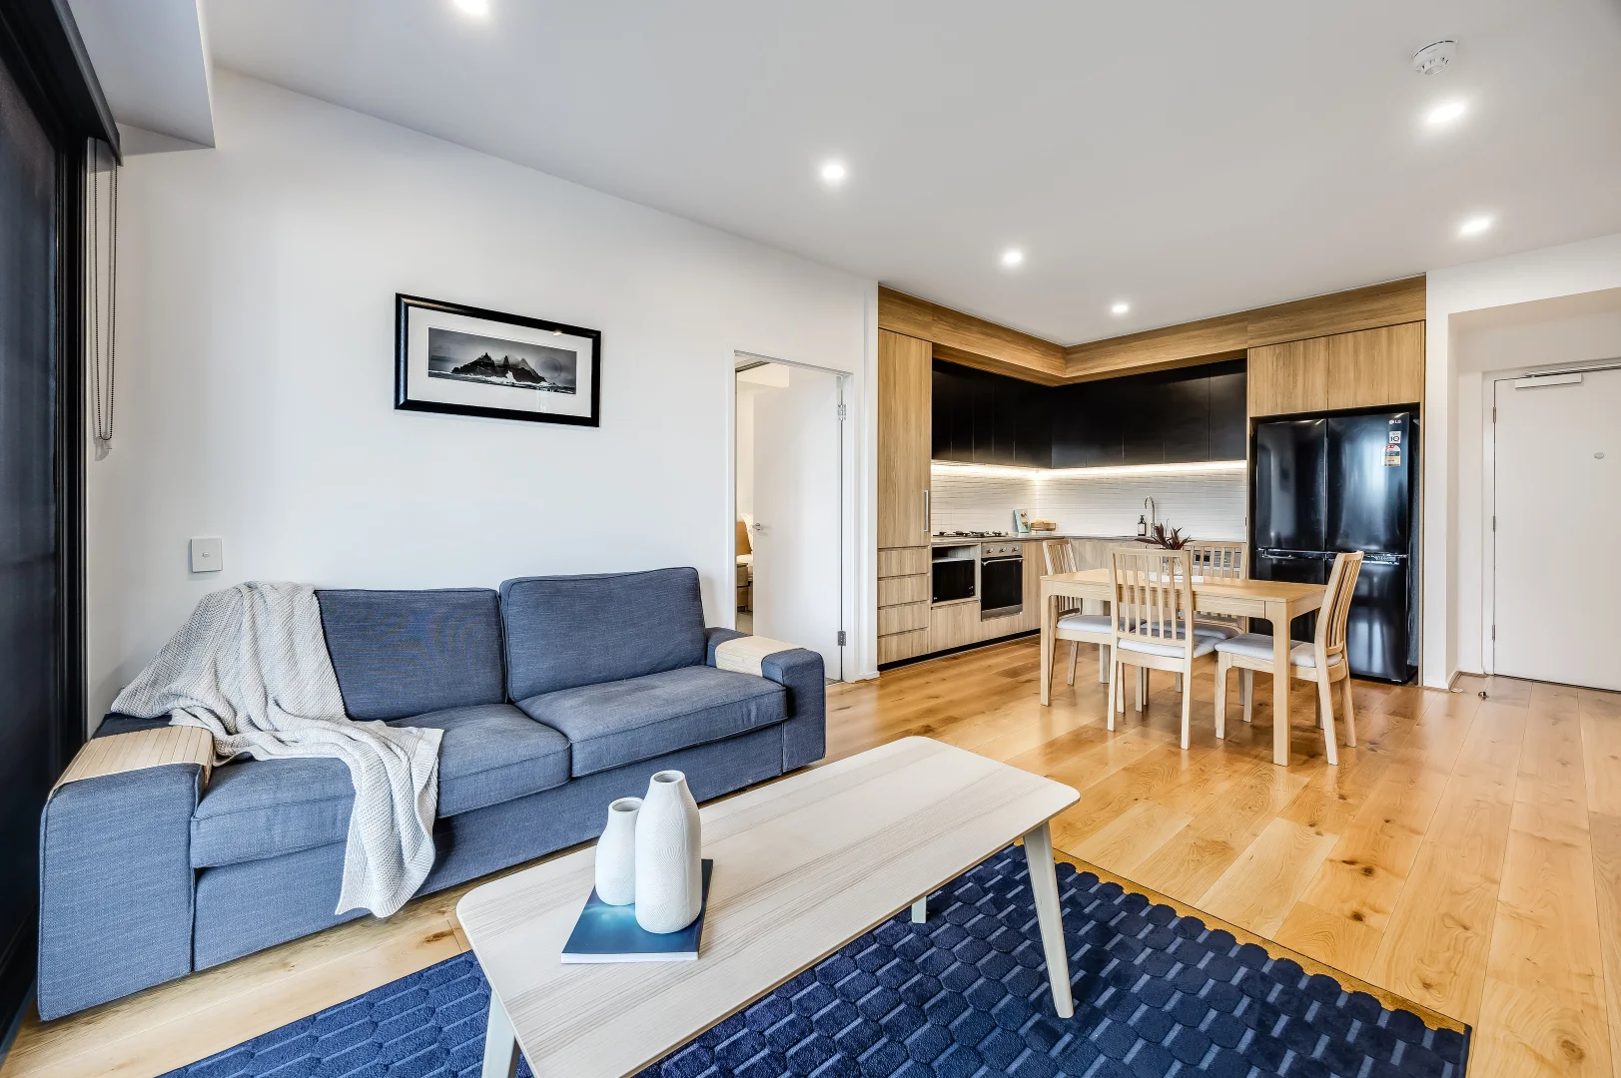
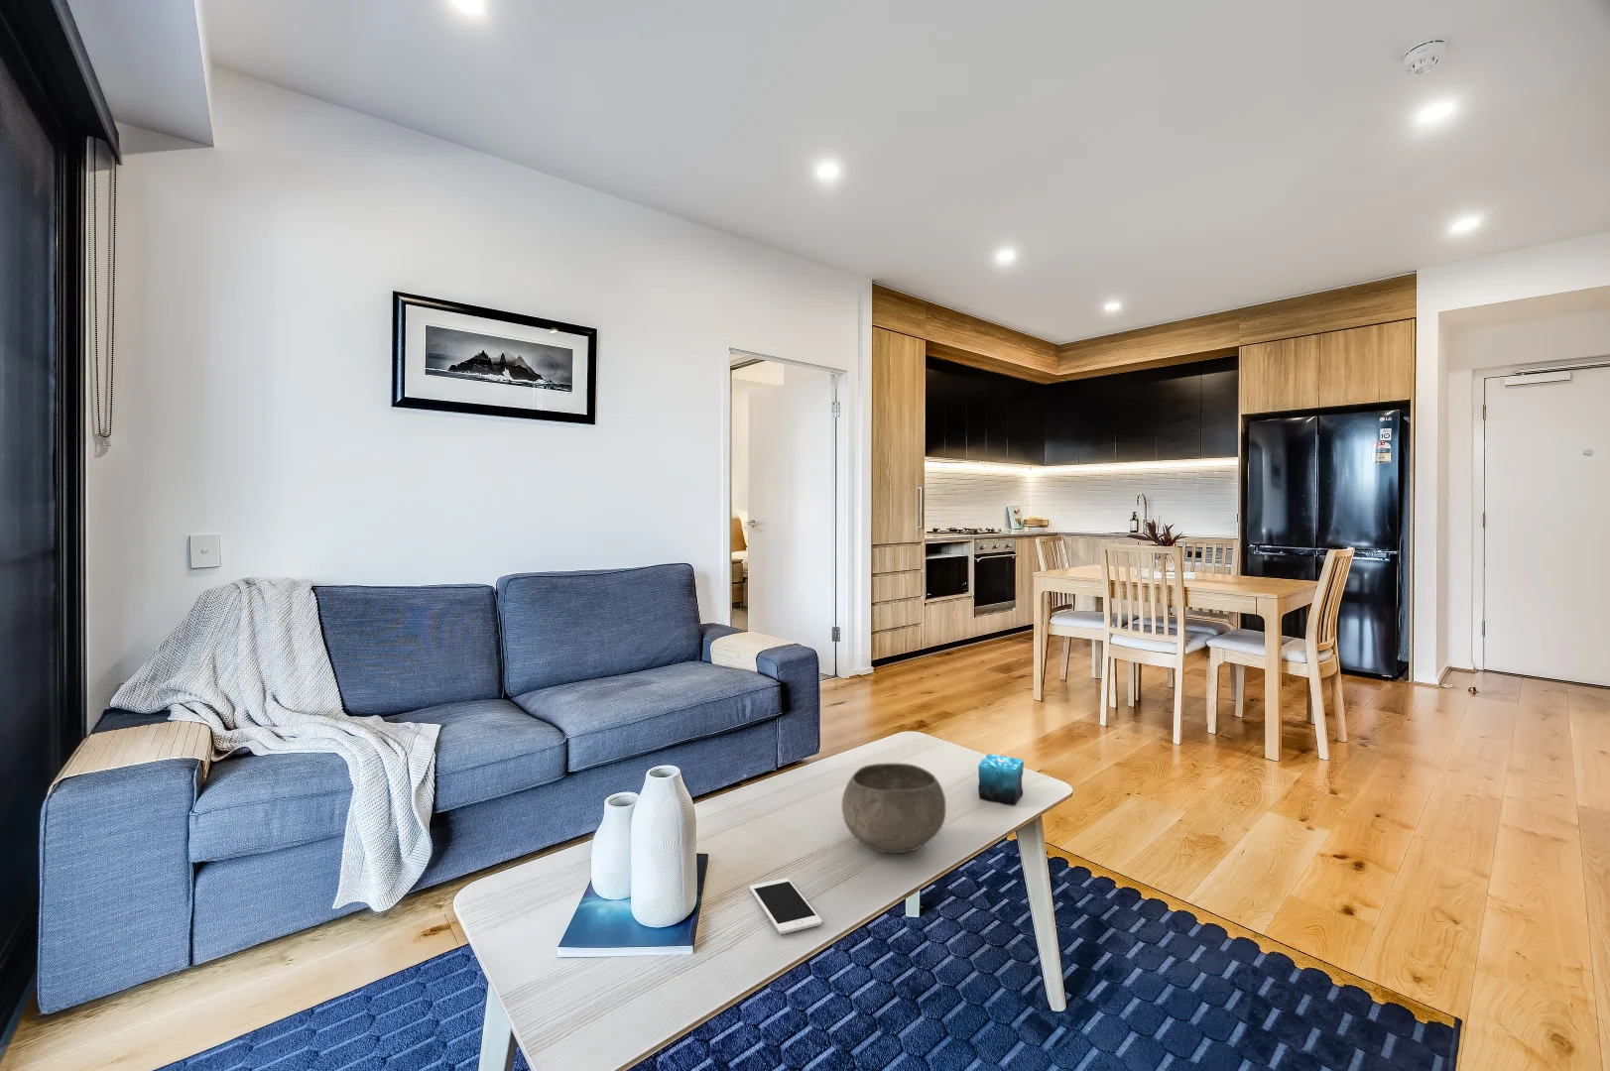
+ candle [977,753,1024,806]
+ bowl [841,763,947,853]
+ cell phone [749,877,824,935]
